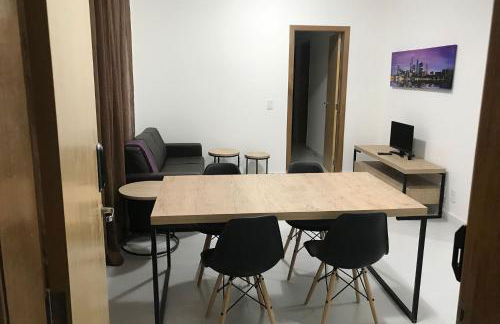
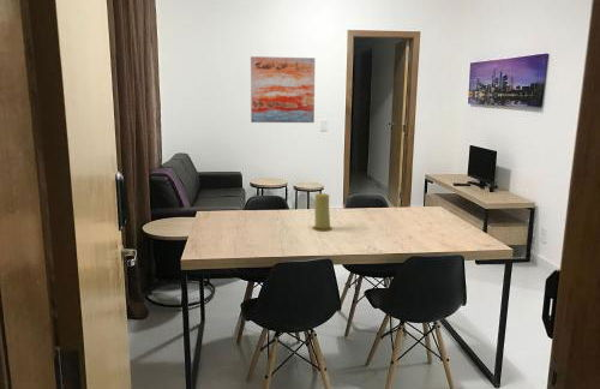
+ candle [311,192,334,232]
+ wall art [250,55,316,124]
